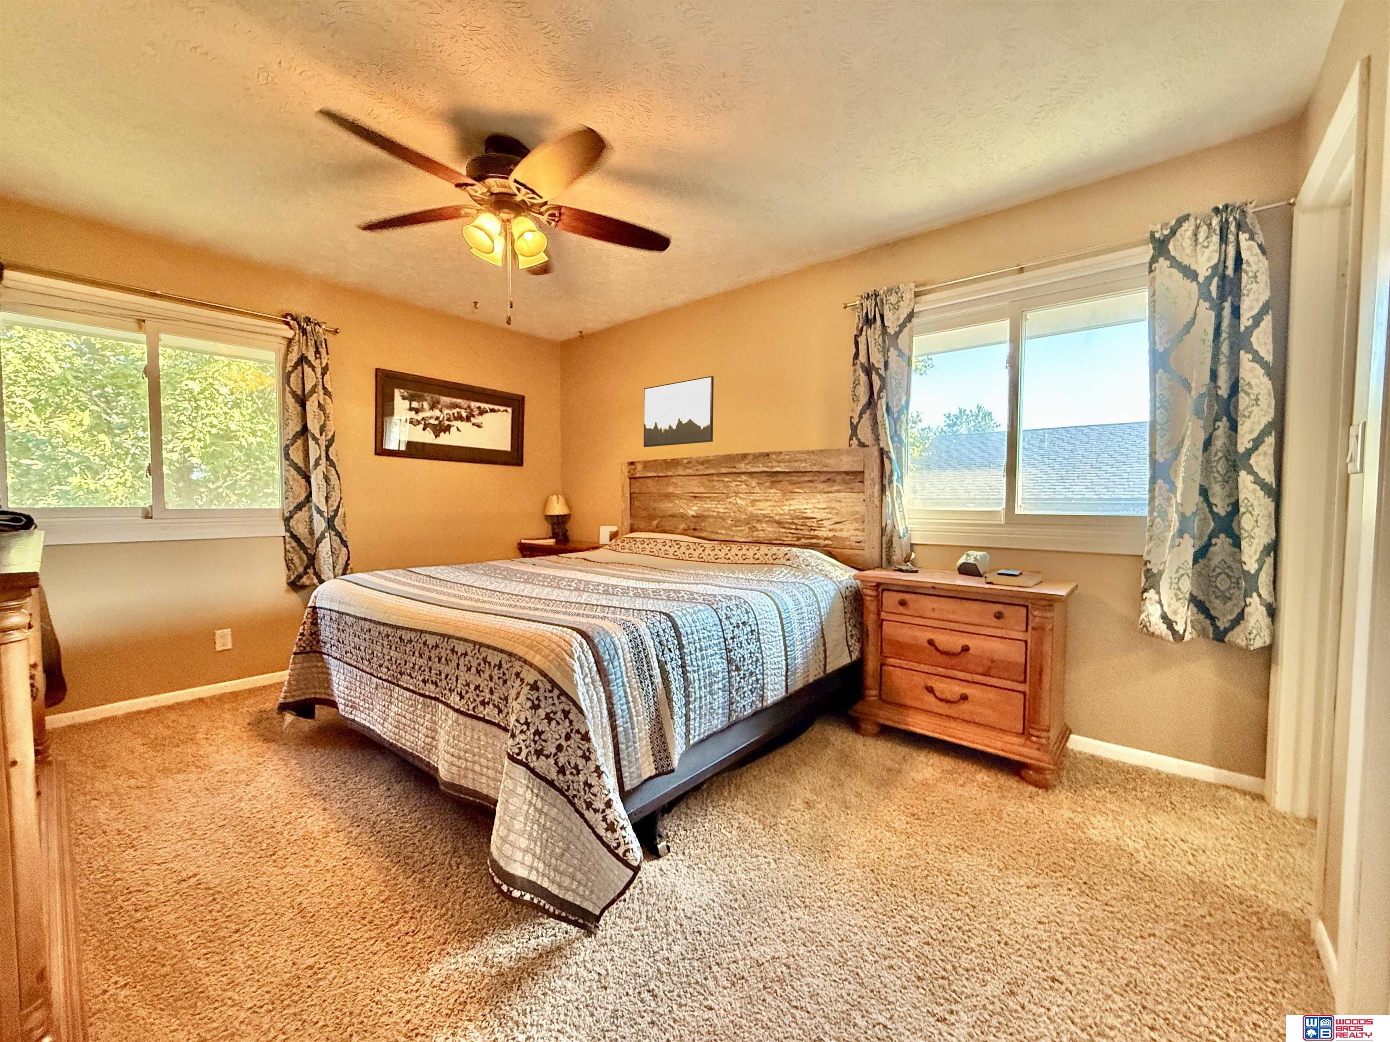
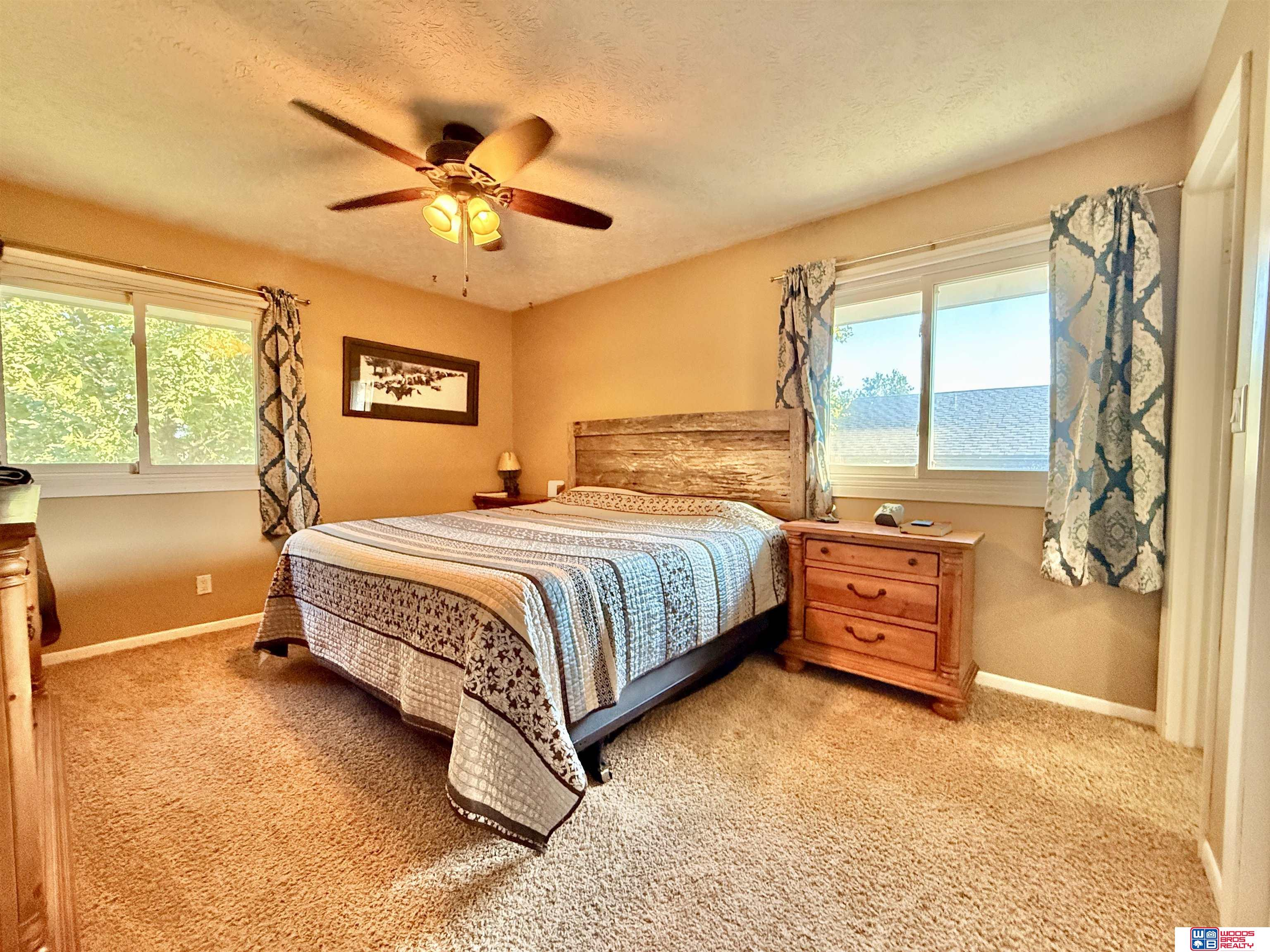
- wall art [642,375,714,448]
